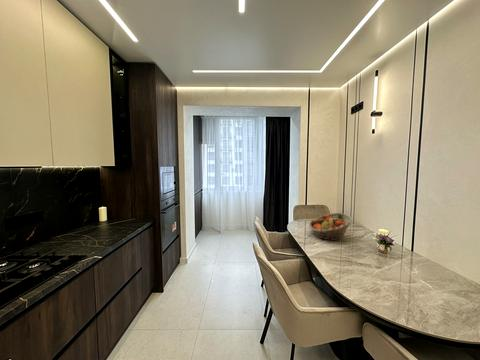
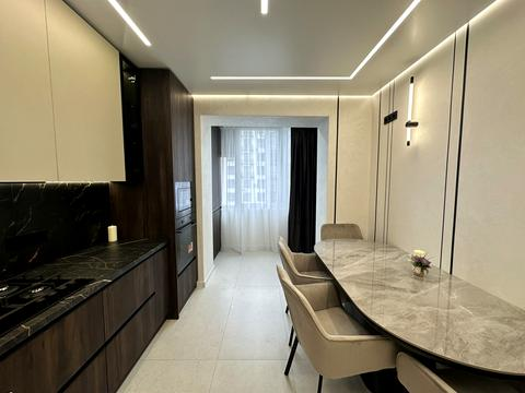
- fruit basket [308,212,354,242]
